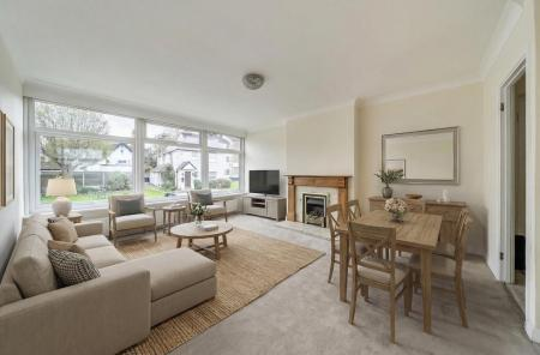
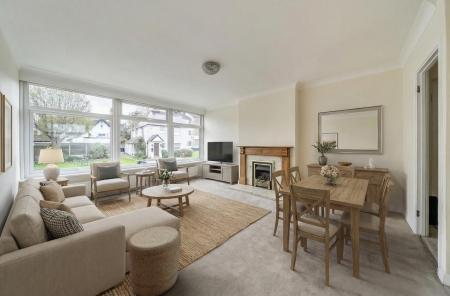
+ woven basket [127,225,181,296]
